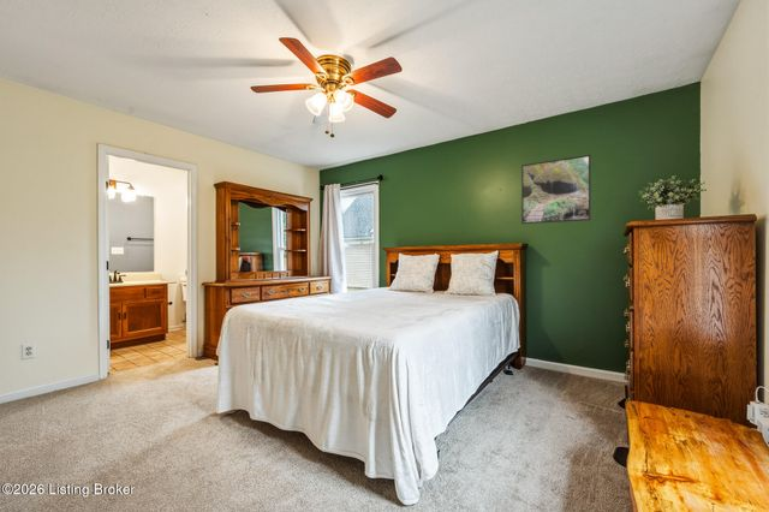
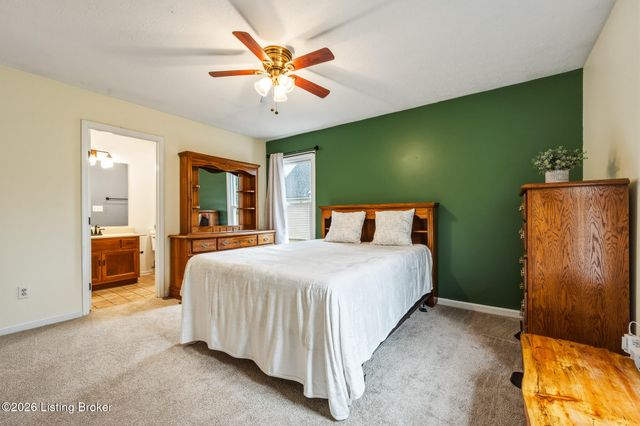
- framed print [520,154,592,225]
